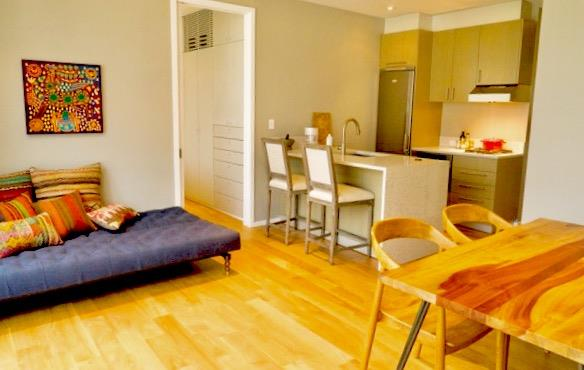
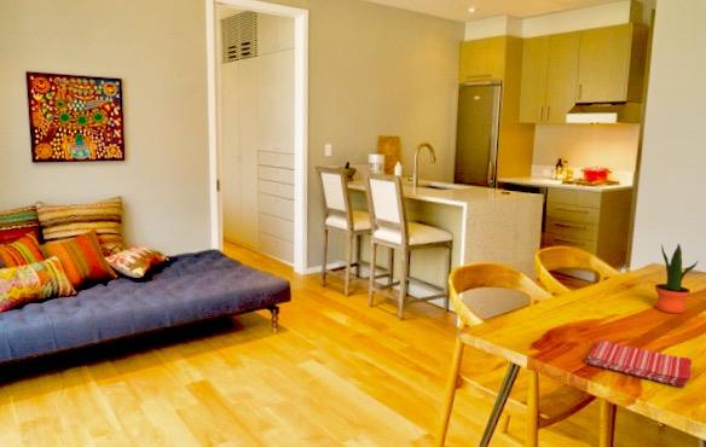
+ dish towel [584,339,693,388]
+ potted plant [654,243,699,315]
